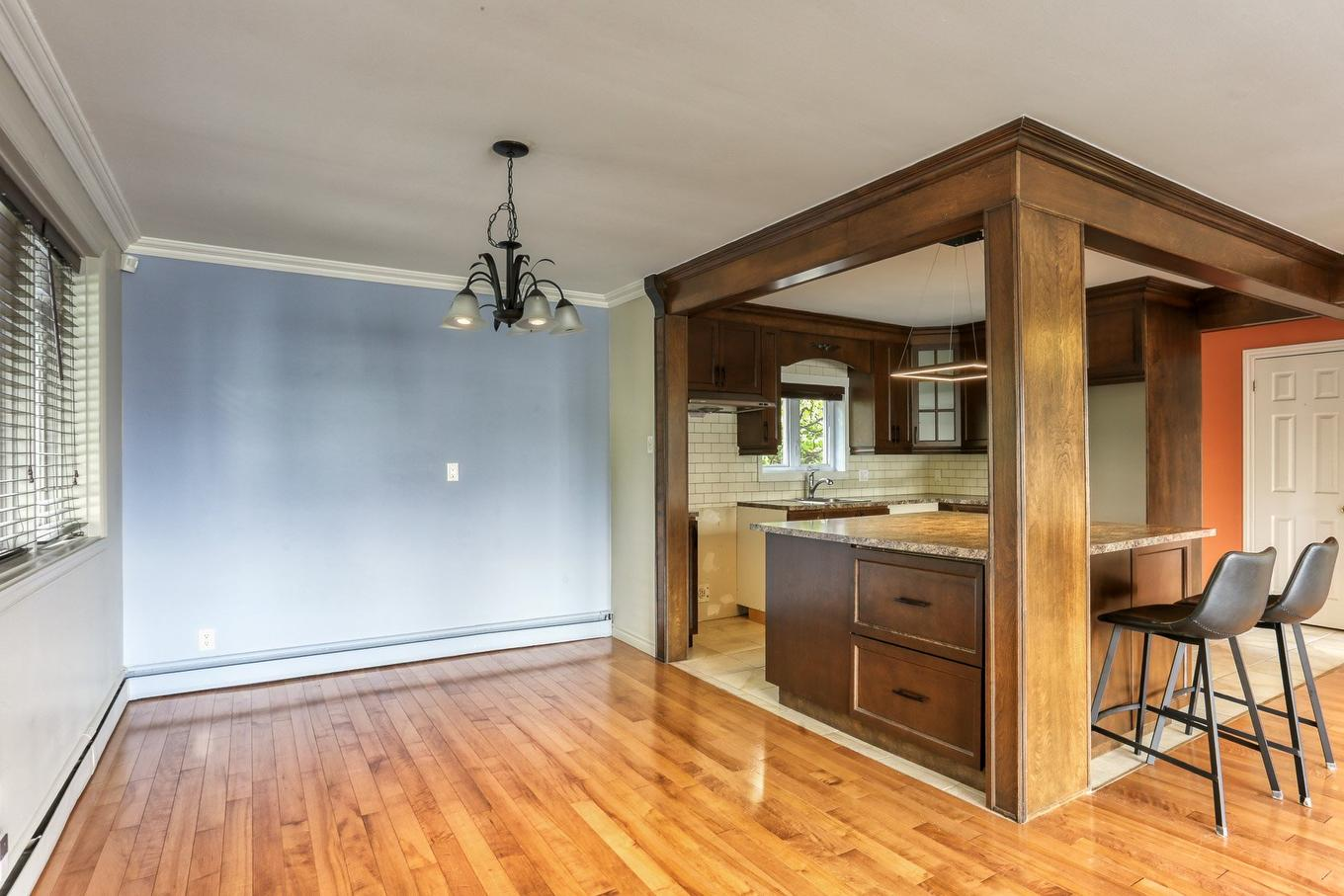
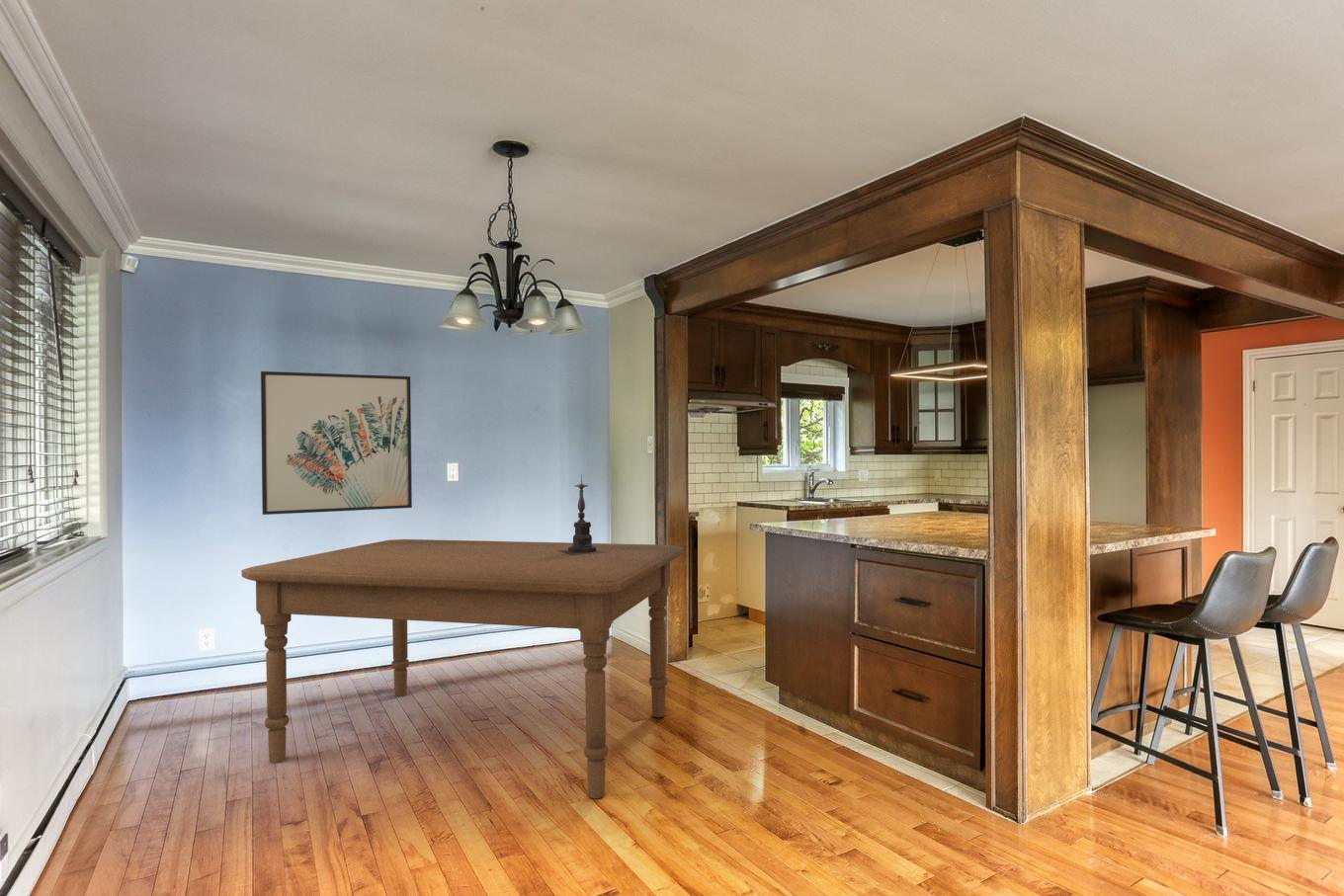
+ candle holder [558,473,604,555]
+ dining table [240,538,685,799]
+ wall art [260,370,413,516]
